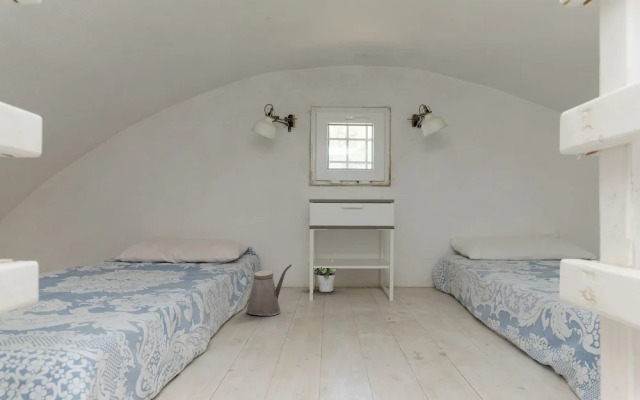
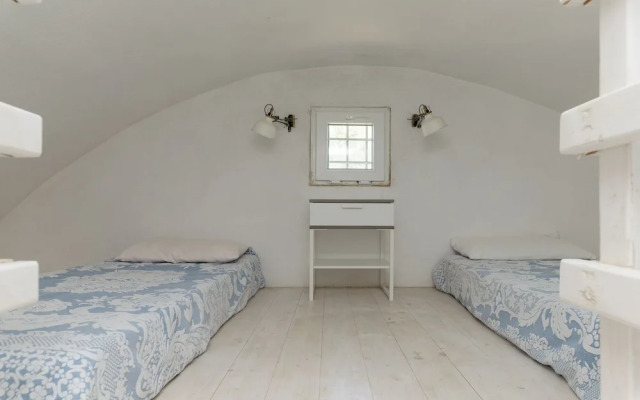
- potted plant [307,258,338,293]
- watering can [245,263,292,317]
